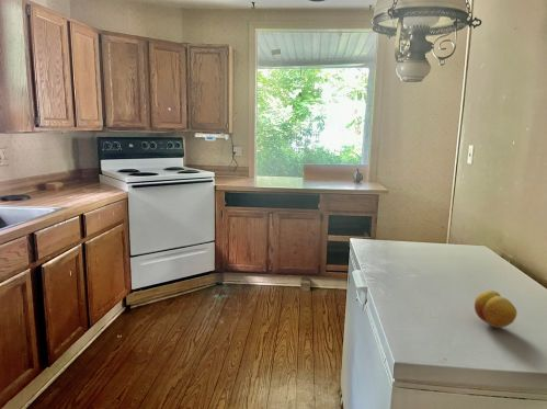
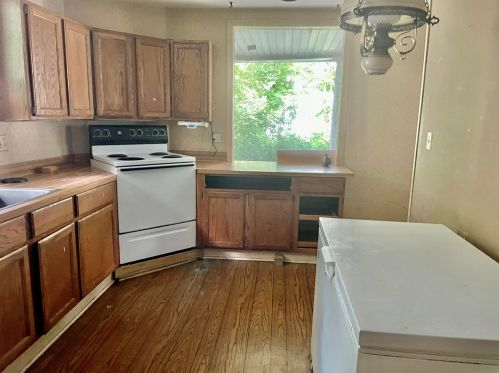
- fruit [474,289,517,329]
